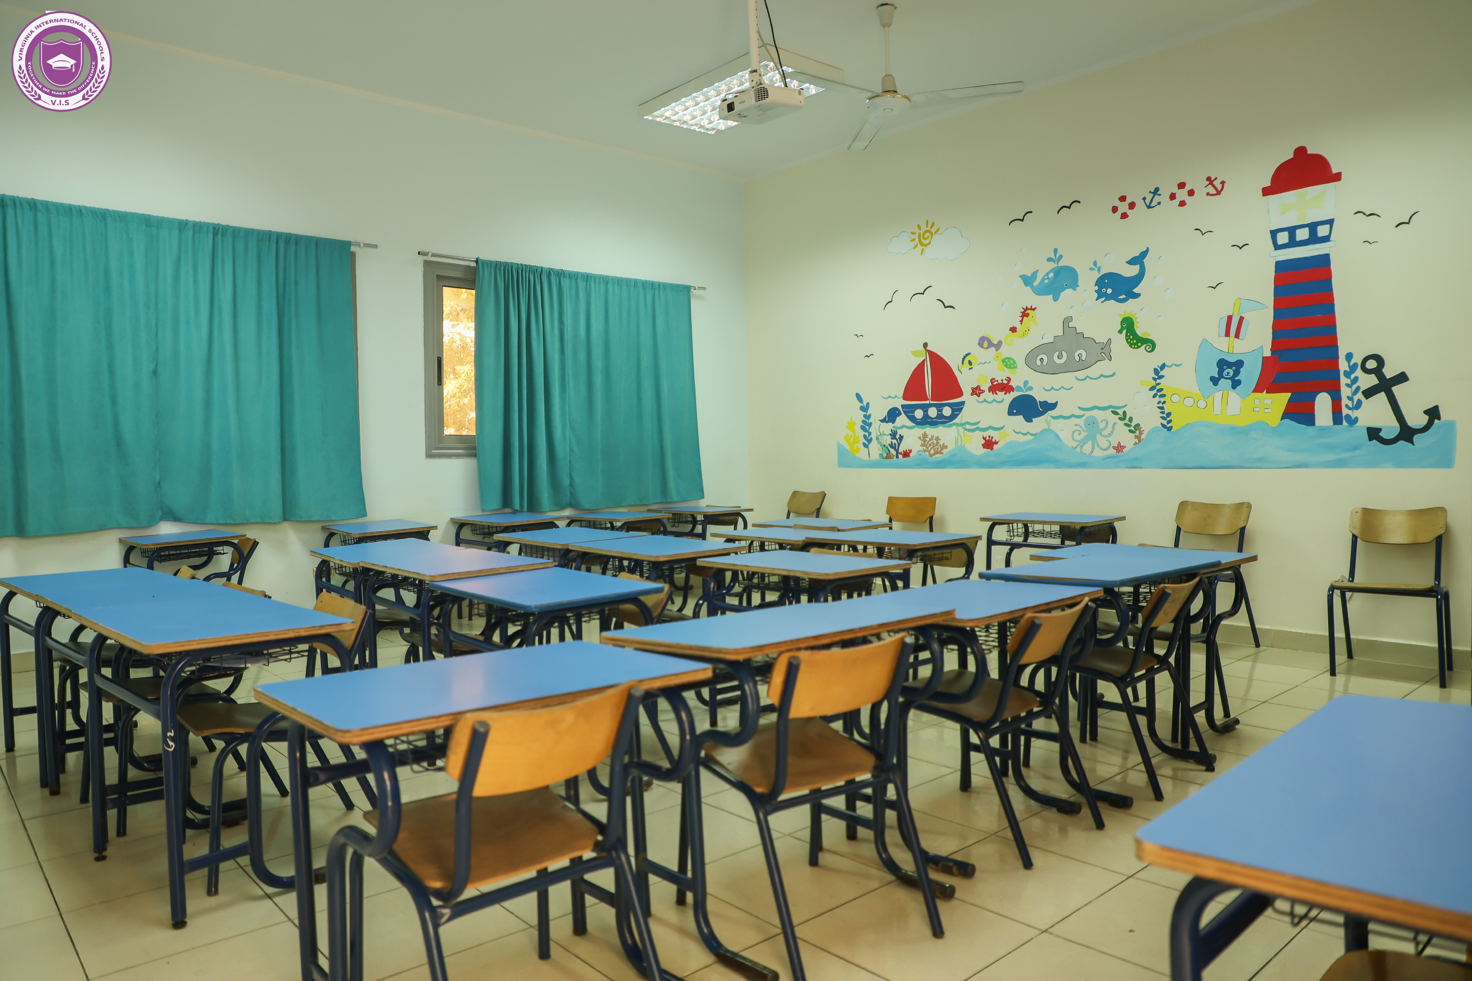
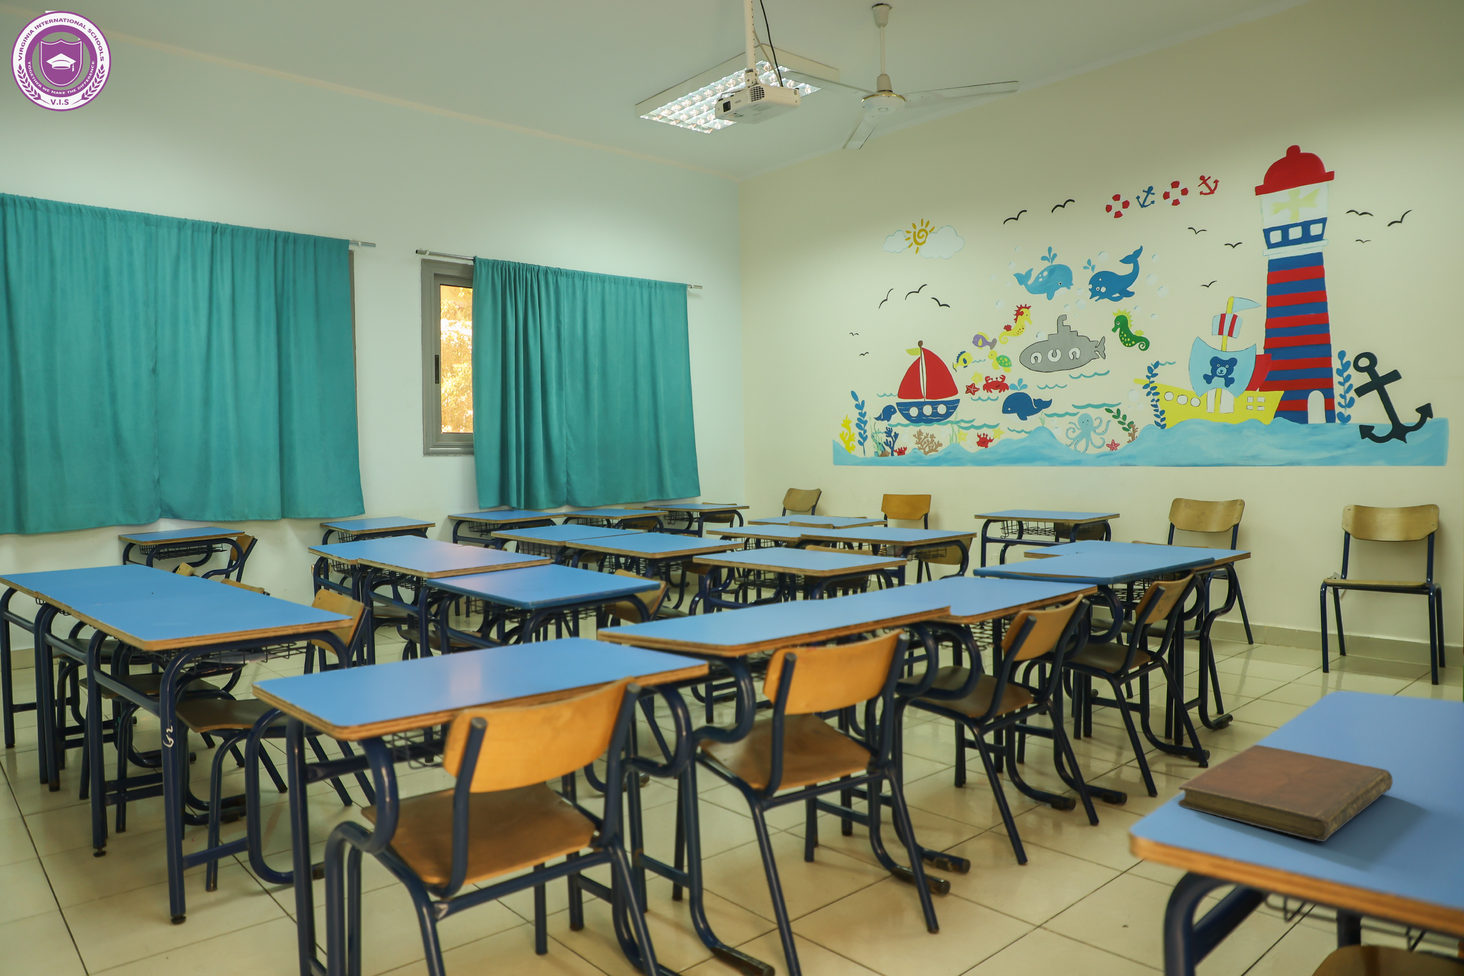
+ notebook [1178,744,1393,842]
